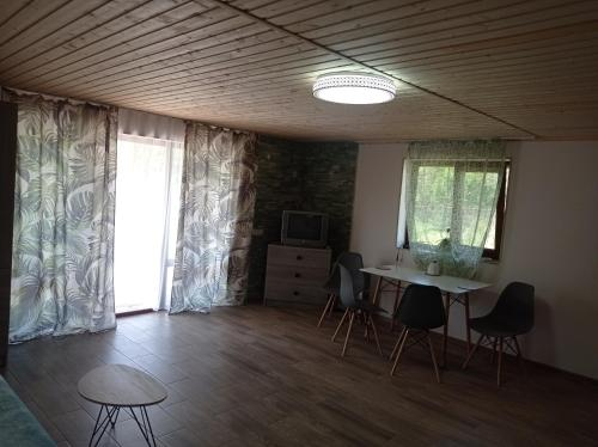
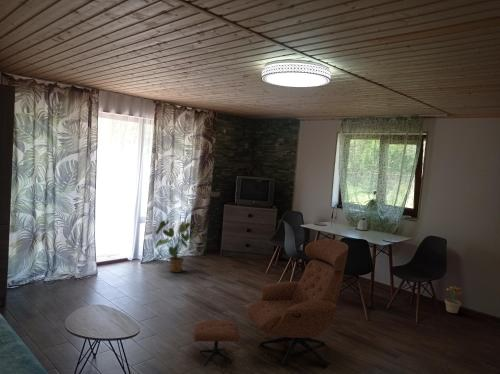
+ house plant [155,219,205,273]
+ armchair [193,238,349,367]
+ potted plant [444,284,462,314]
